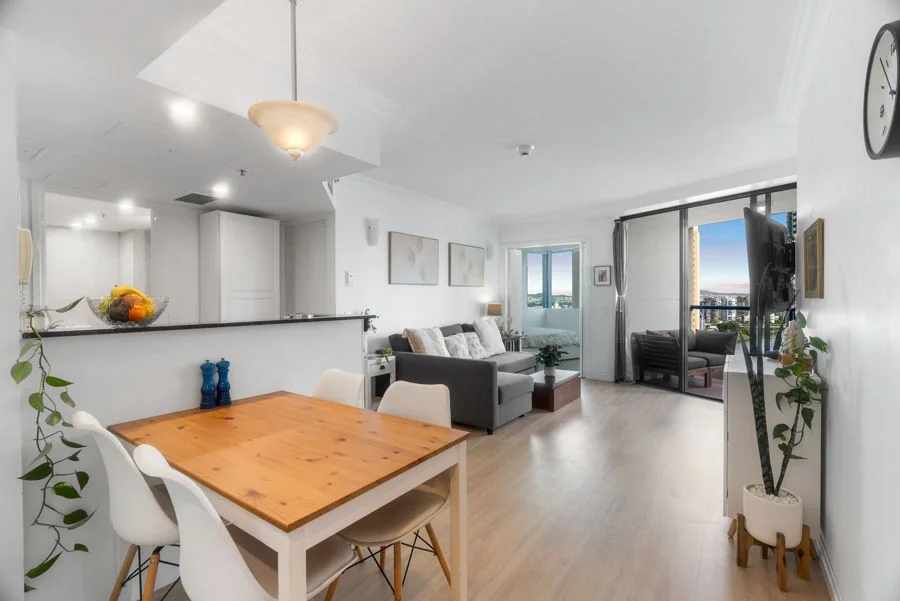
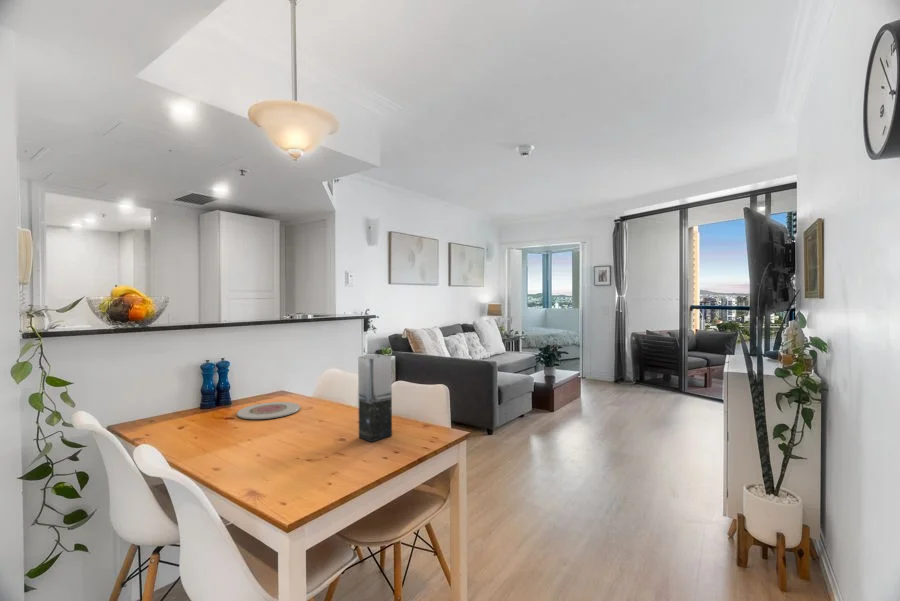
+ plate [236,401,301,420]
+ vase [357,353,393,443]
